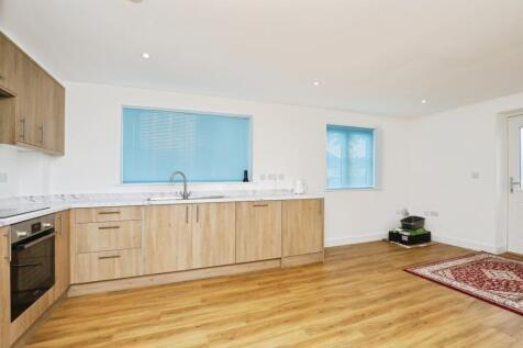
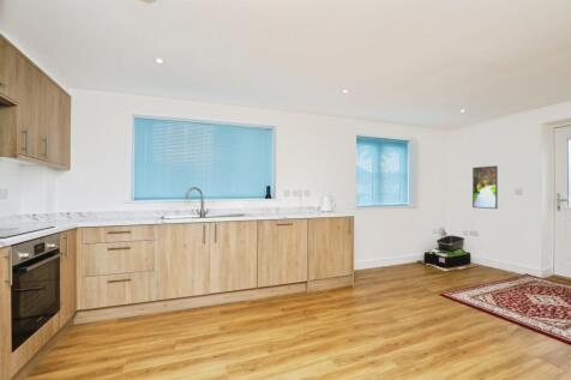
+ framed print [471,164,499,210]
